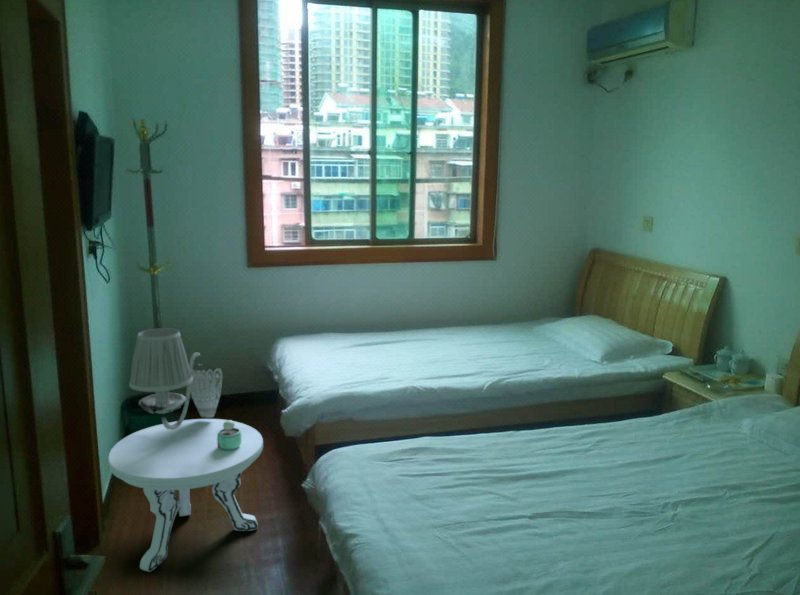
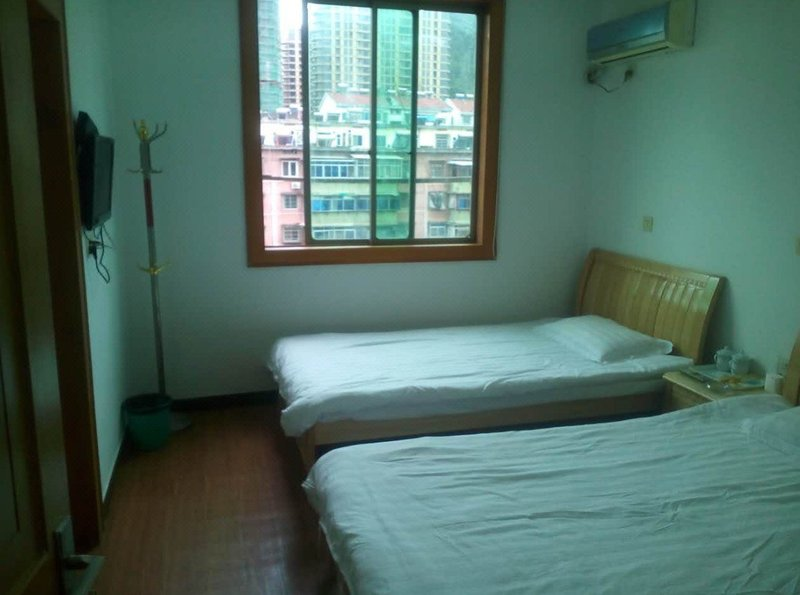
- wall sconce [128,327,224,430]
- side table [107,418,264,573]
- chocolate milk [217,419,241,450]
